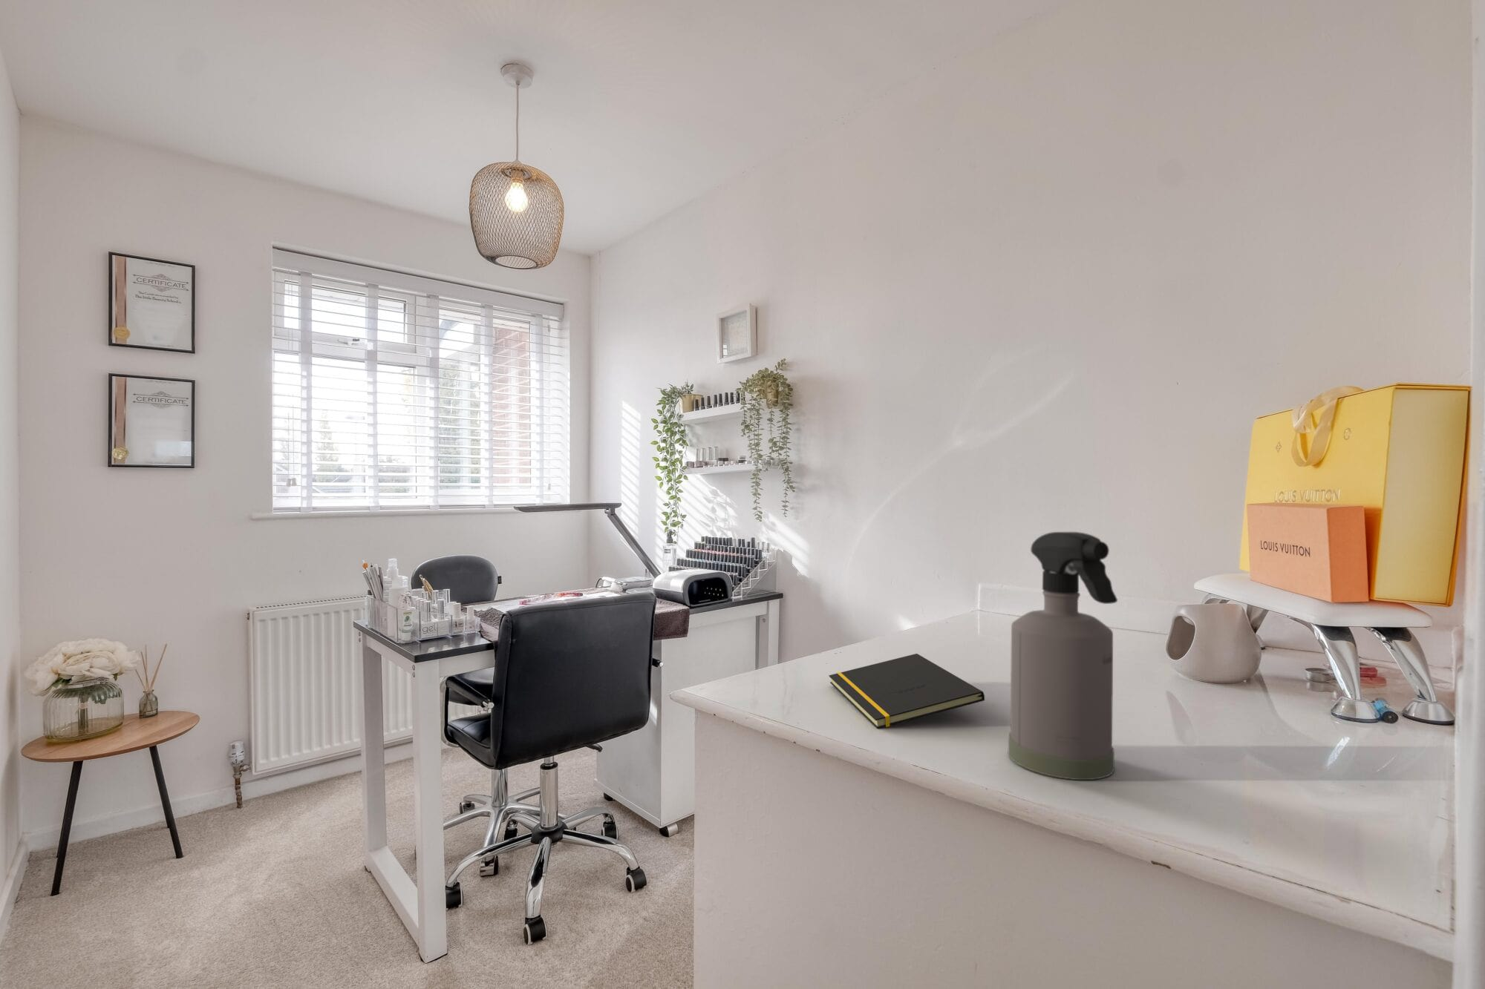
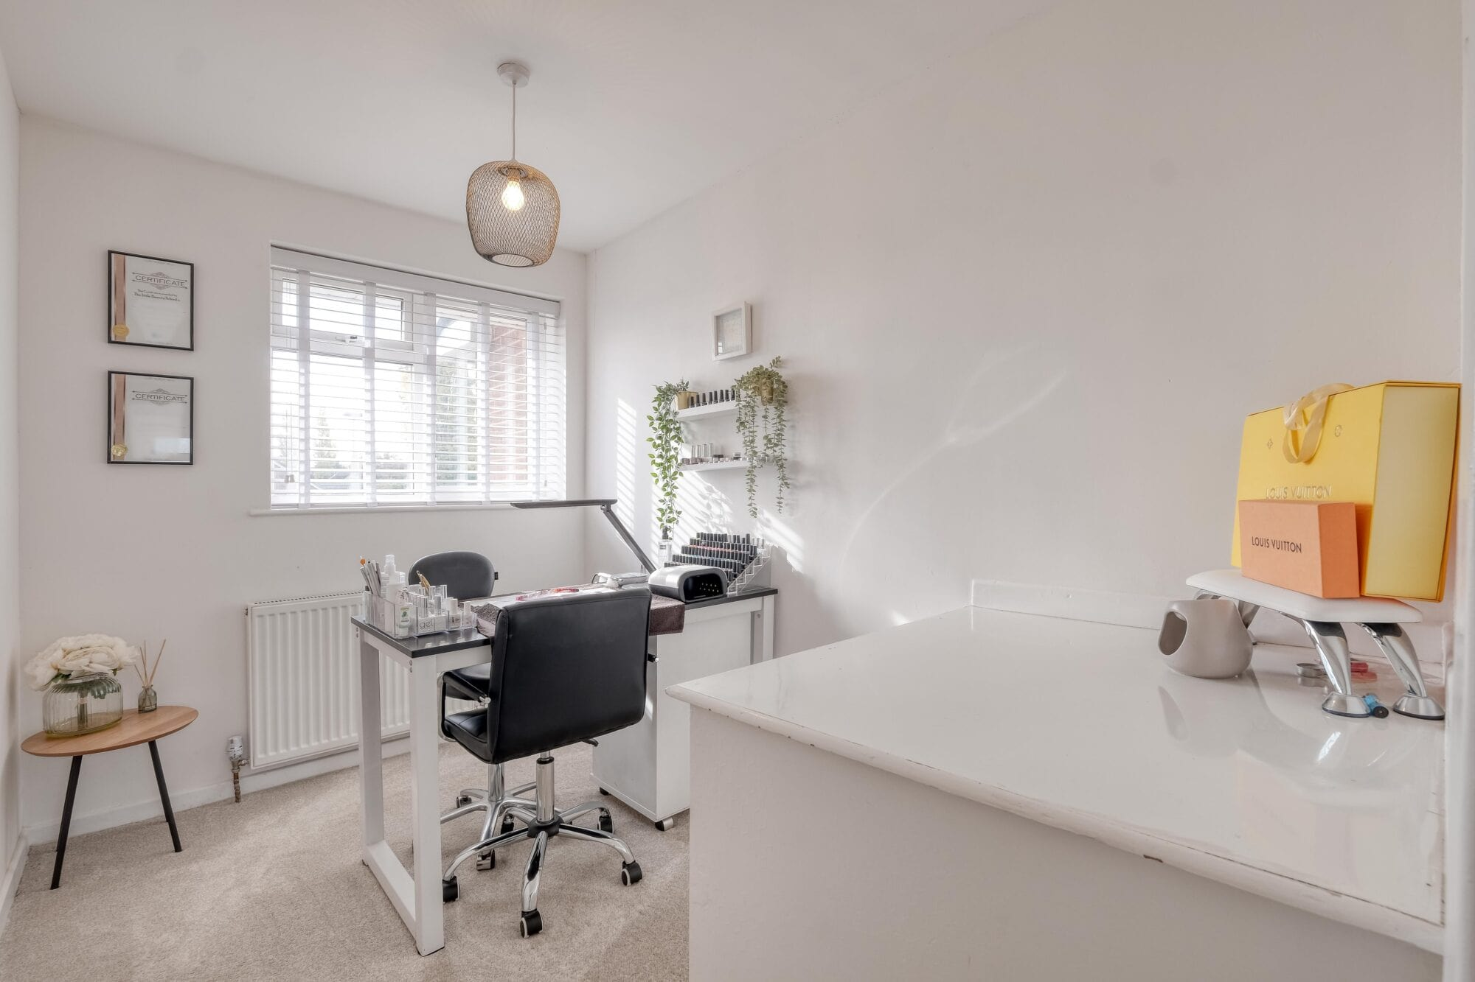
- notepad [828,653,985,730]
- spray bottle [1008,531,1118,780]
